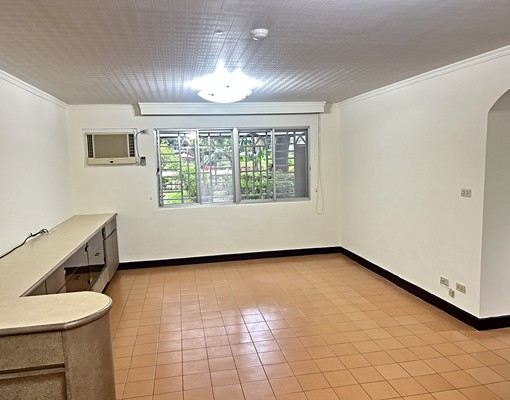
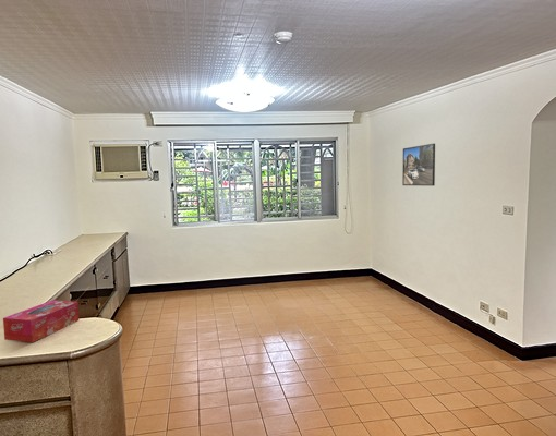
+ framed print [401,143,436,187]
+ tissue box [2,299,80,343]
